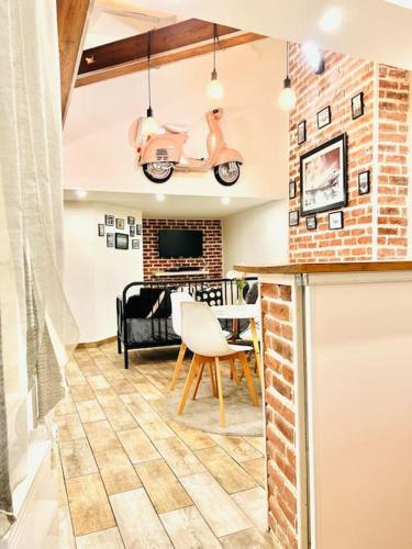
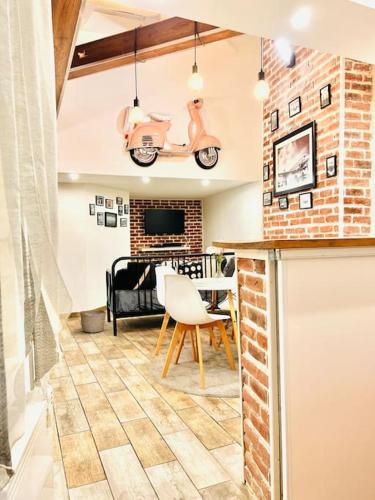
+ basket [79,308,107,333]
